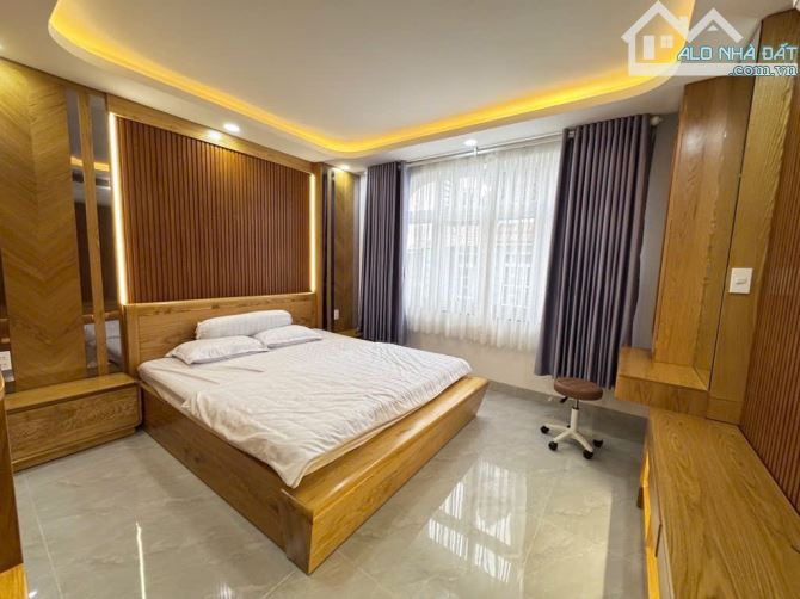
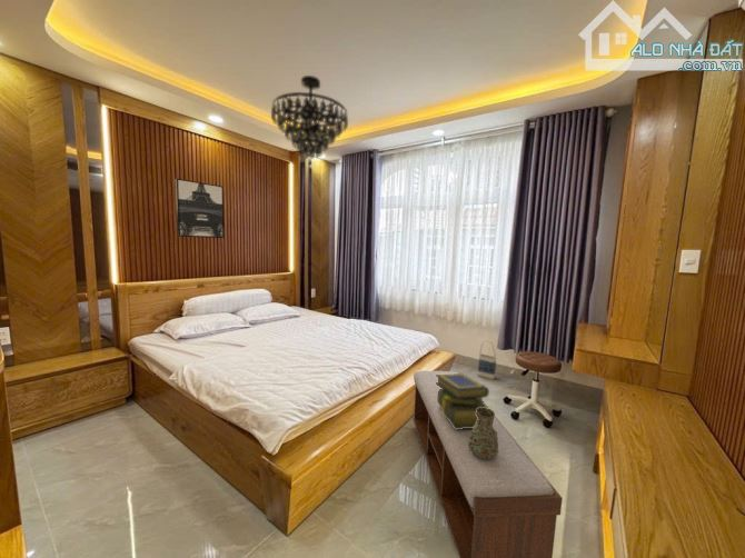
+ decorative vase [468,408,498,459]
+ chandelier [270,74,349,160]
+ wall art [173,178,225,239]
+ bag [477,339,497,380]
+ stack of books [436,372,491,429]
+ bench [411,370,564,558]
